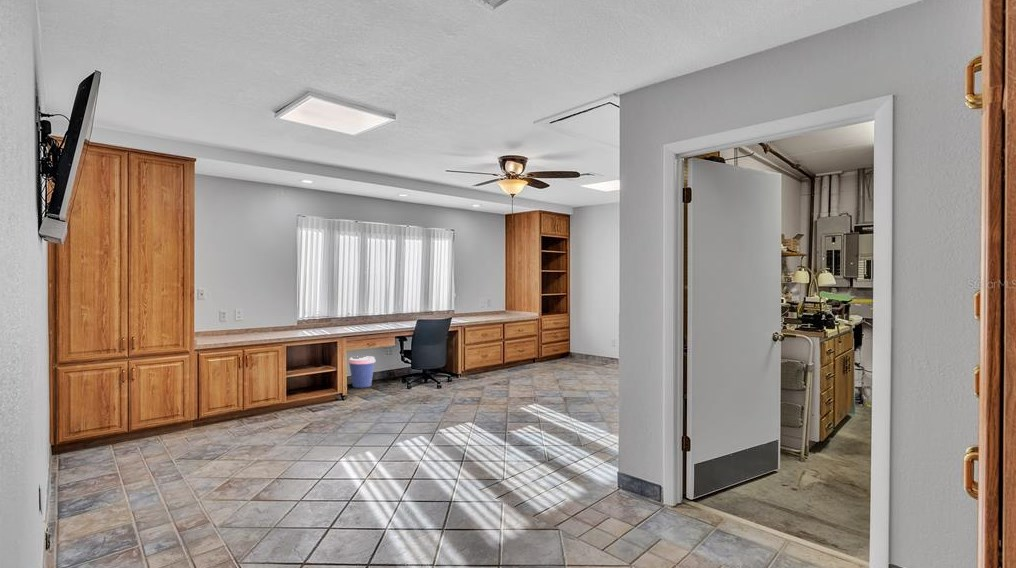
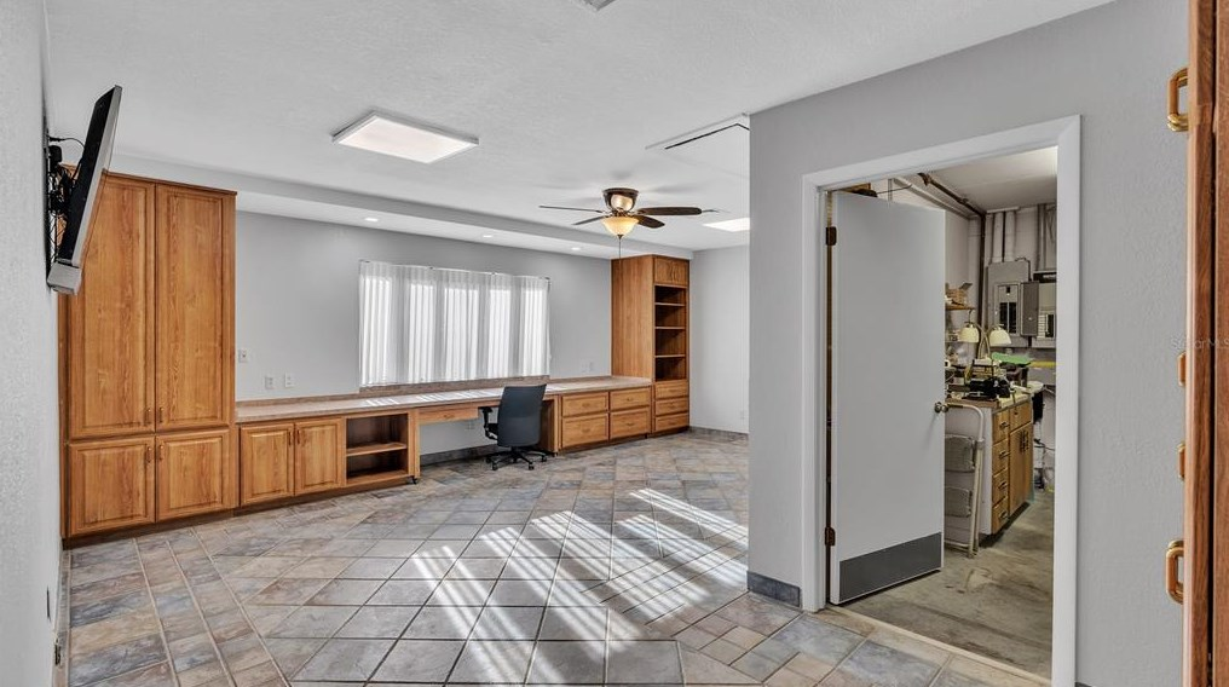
- coffee cup [347,355,376,389]
